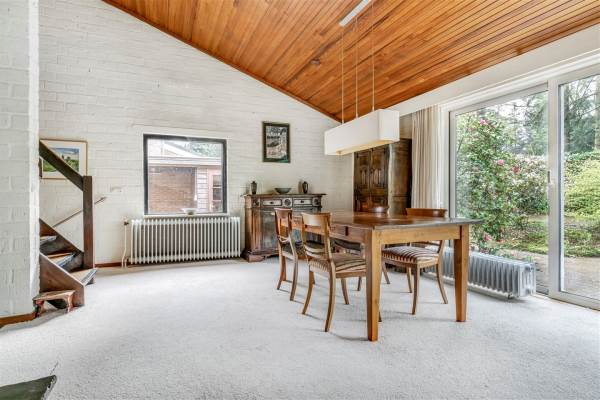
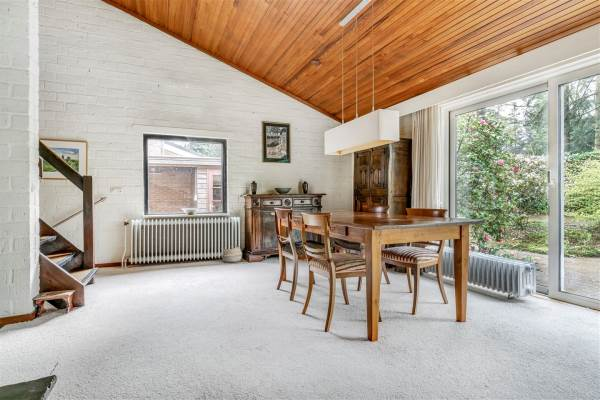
+ woven basket [220,243,243,263]
